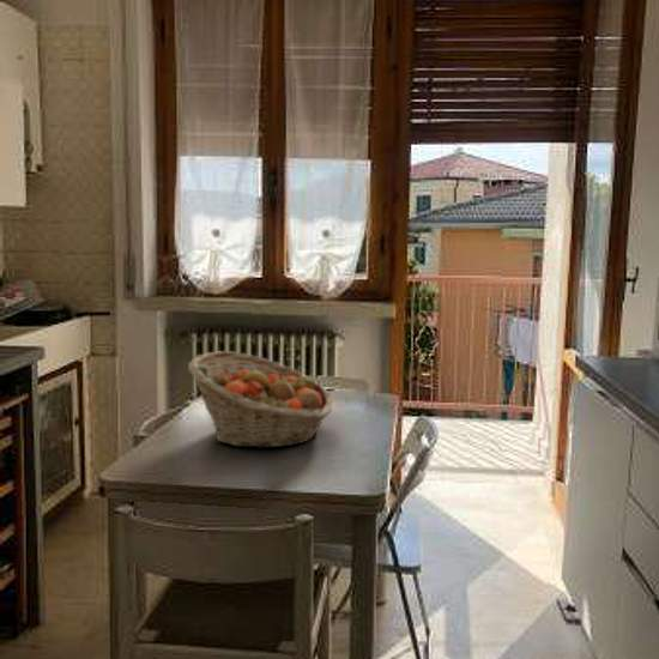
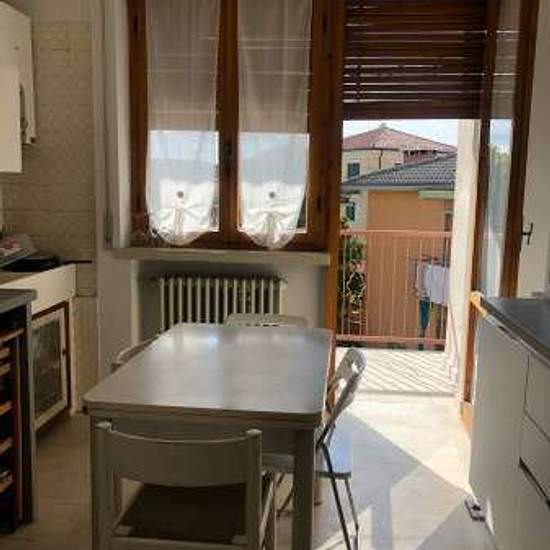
- fruit basket [187,350,334,449]
